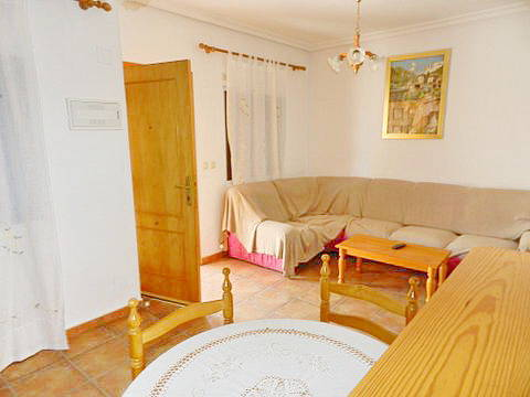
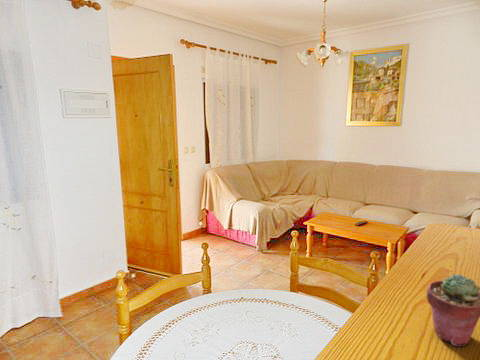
+ potted succulent [426,273,480,347]
